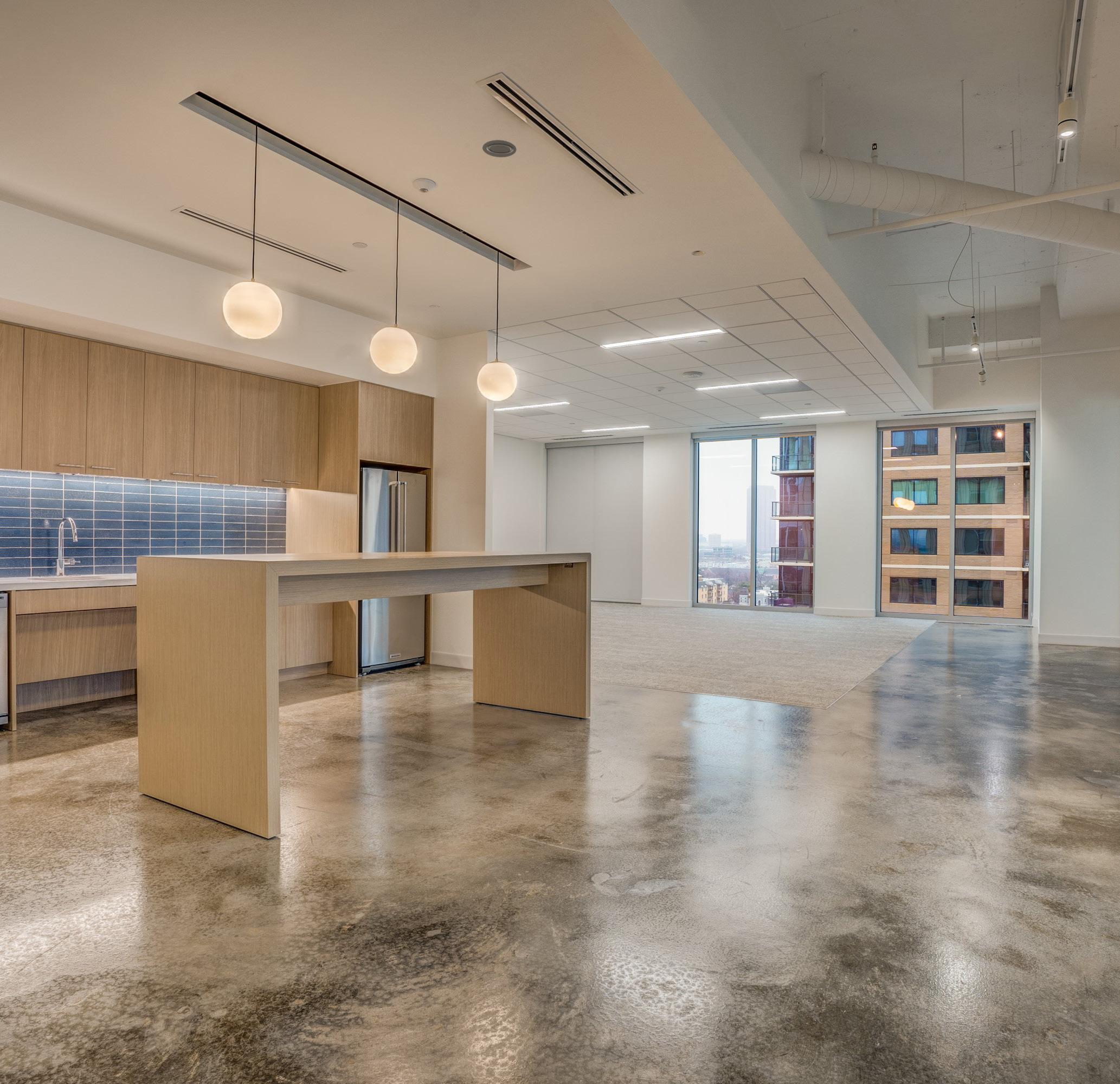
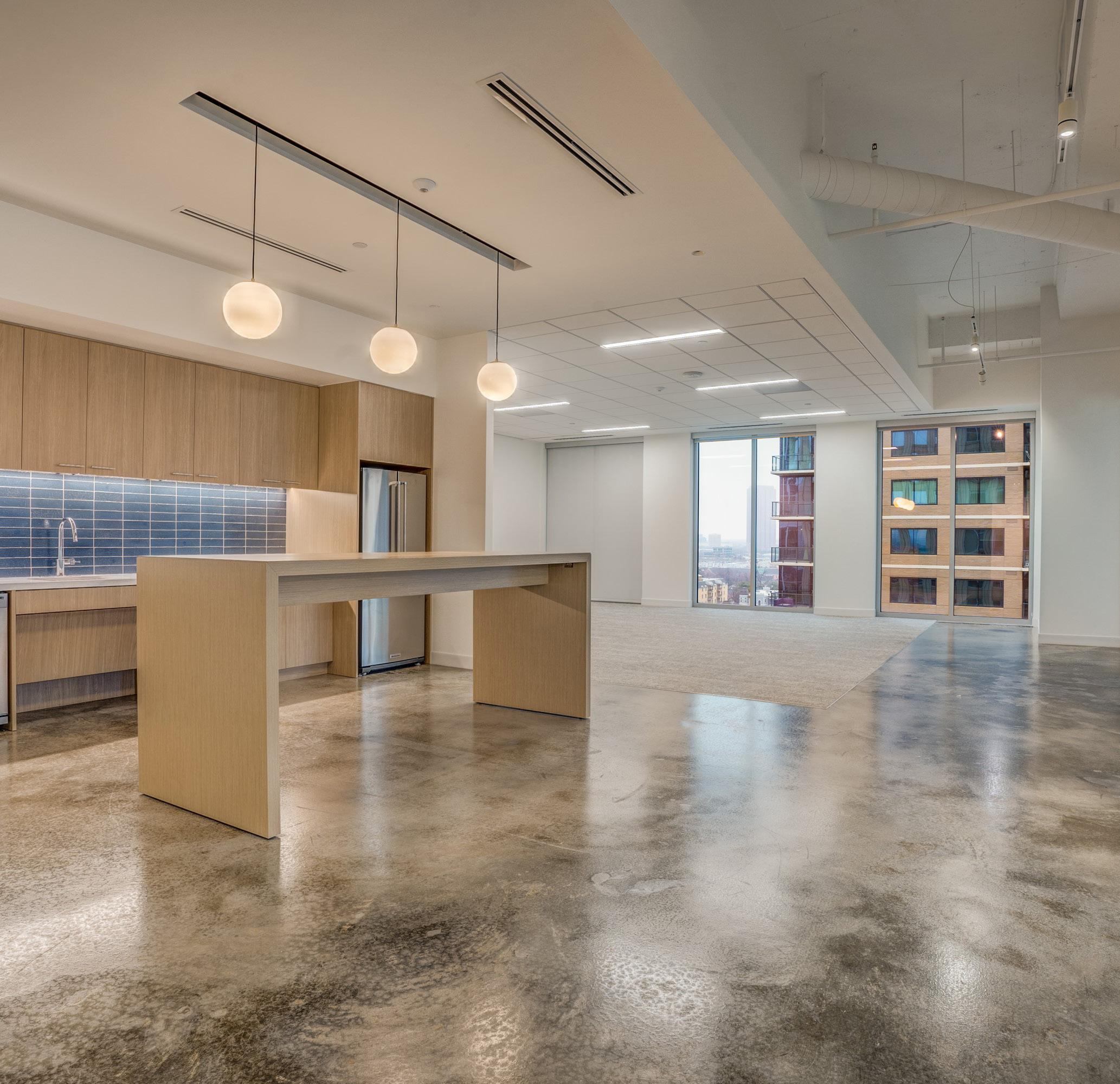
- recessed light [482,139,517,158]
